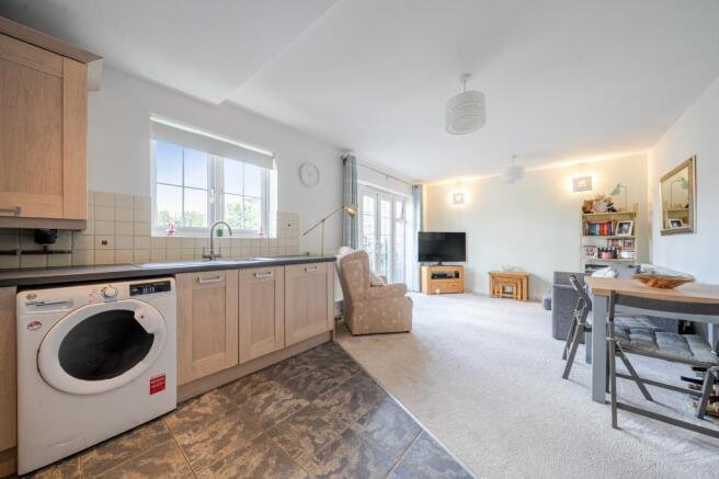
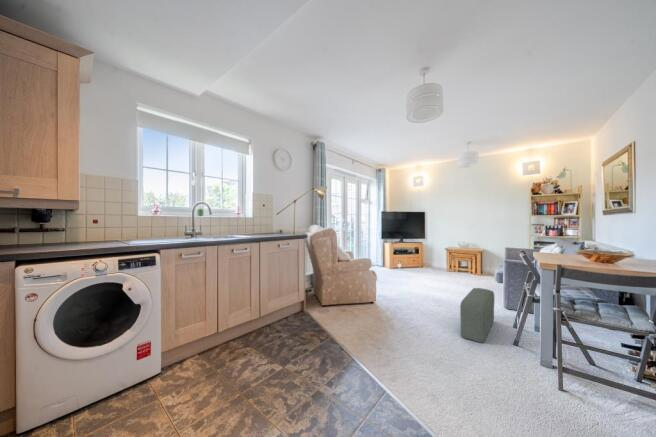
+ pouf [459,287,495,344]
